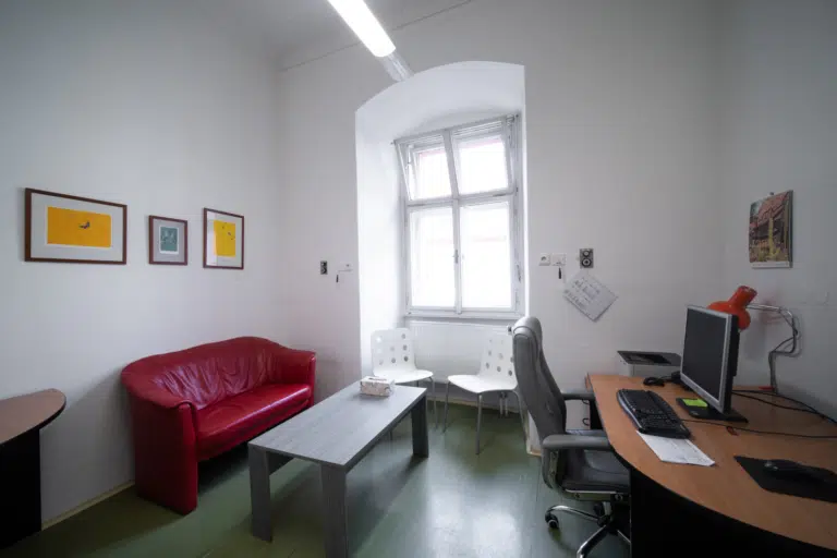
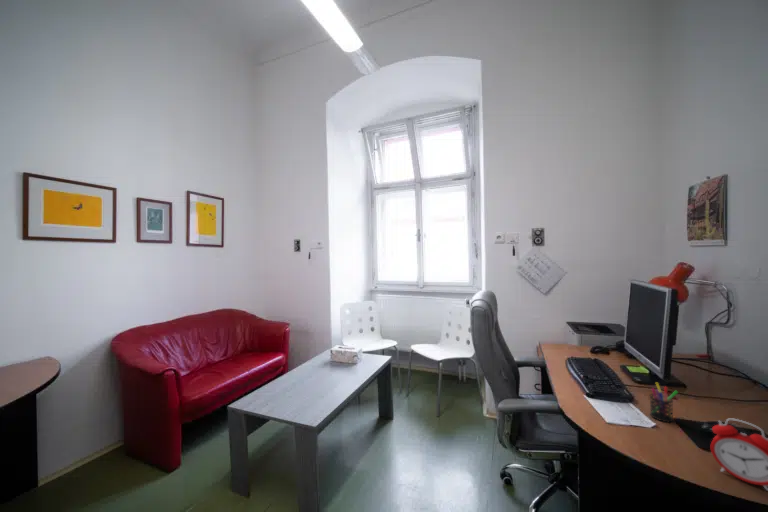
+ alarm clock [710,418,768,492]
+ pen holder [649,382,679,423]
